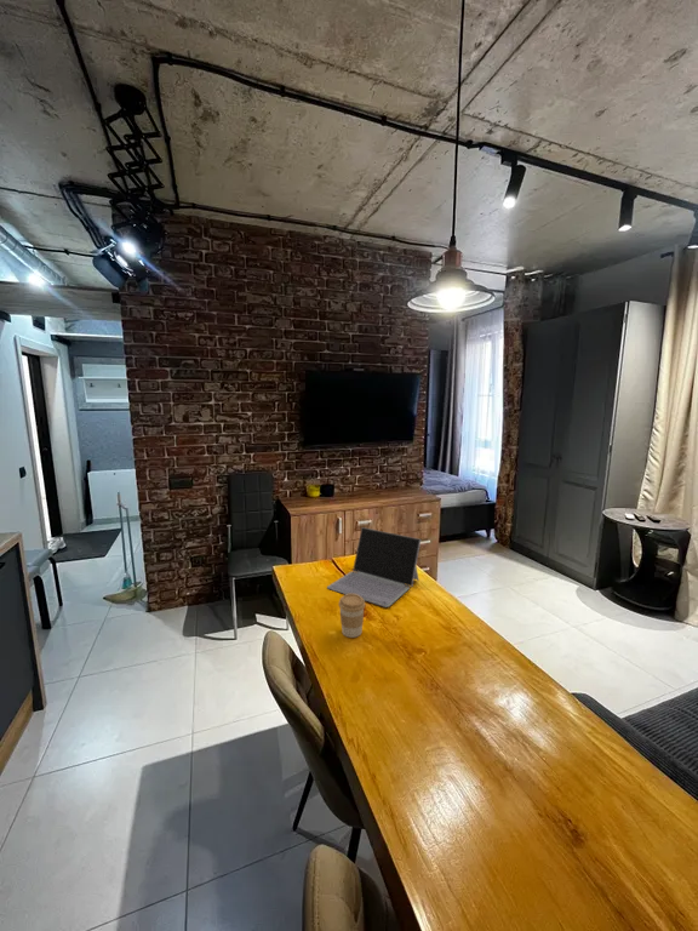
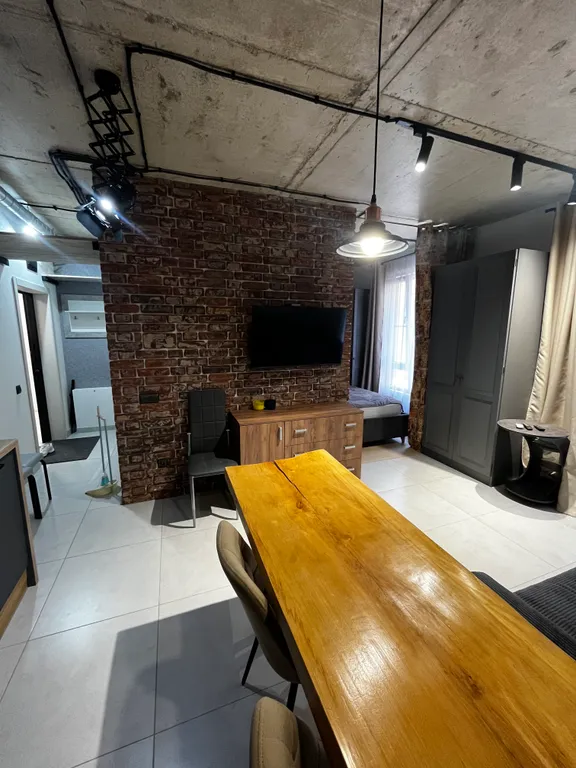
- laptop [326,526,422,609]
- coffee cup [338,594,366,639]
